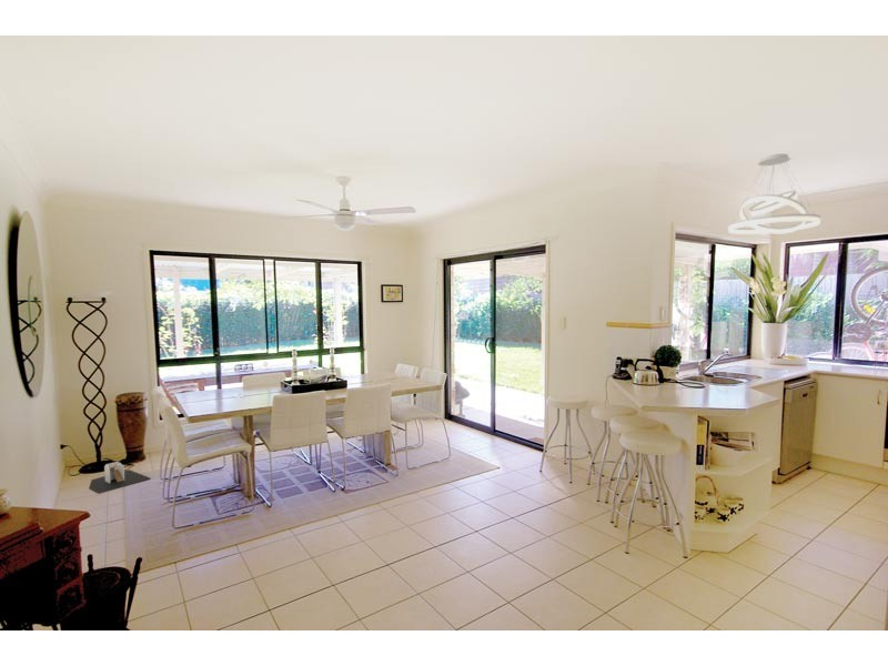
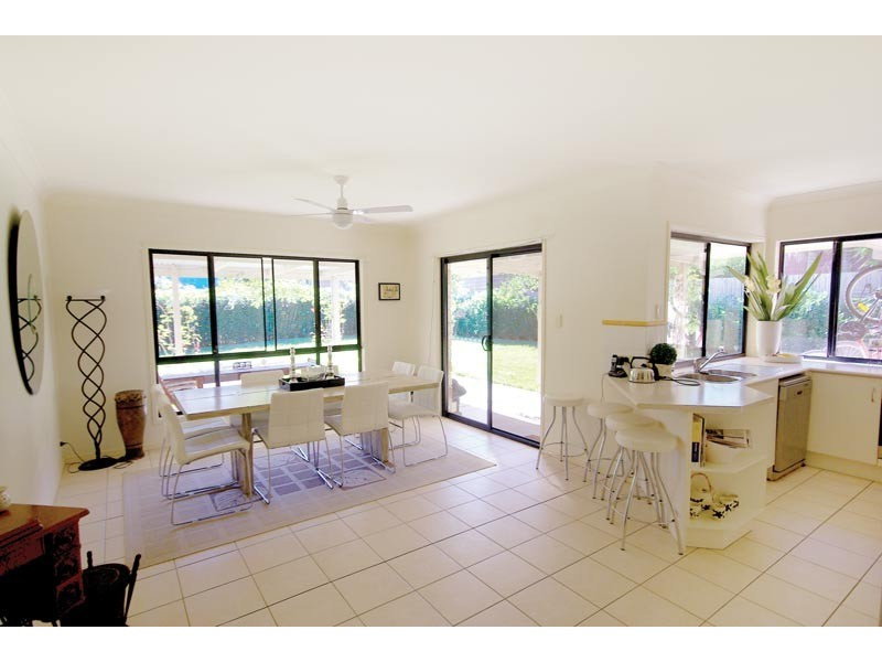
- pendant light [727,153,821,235]
- staircase [88,461,151,495]
